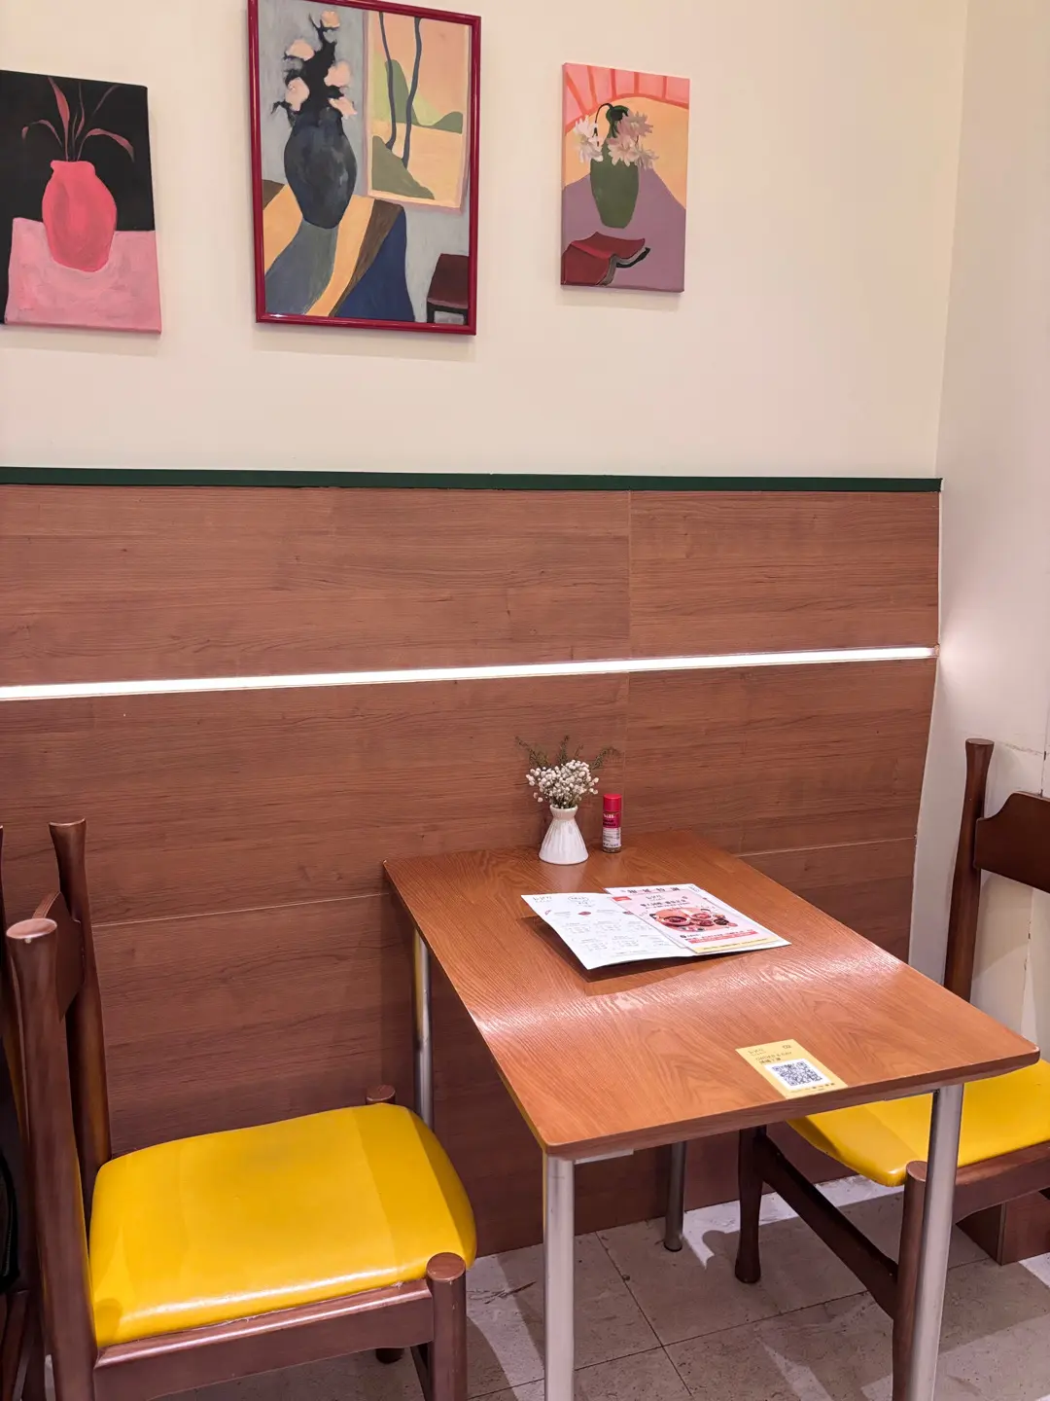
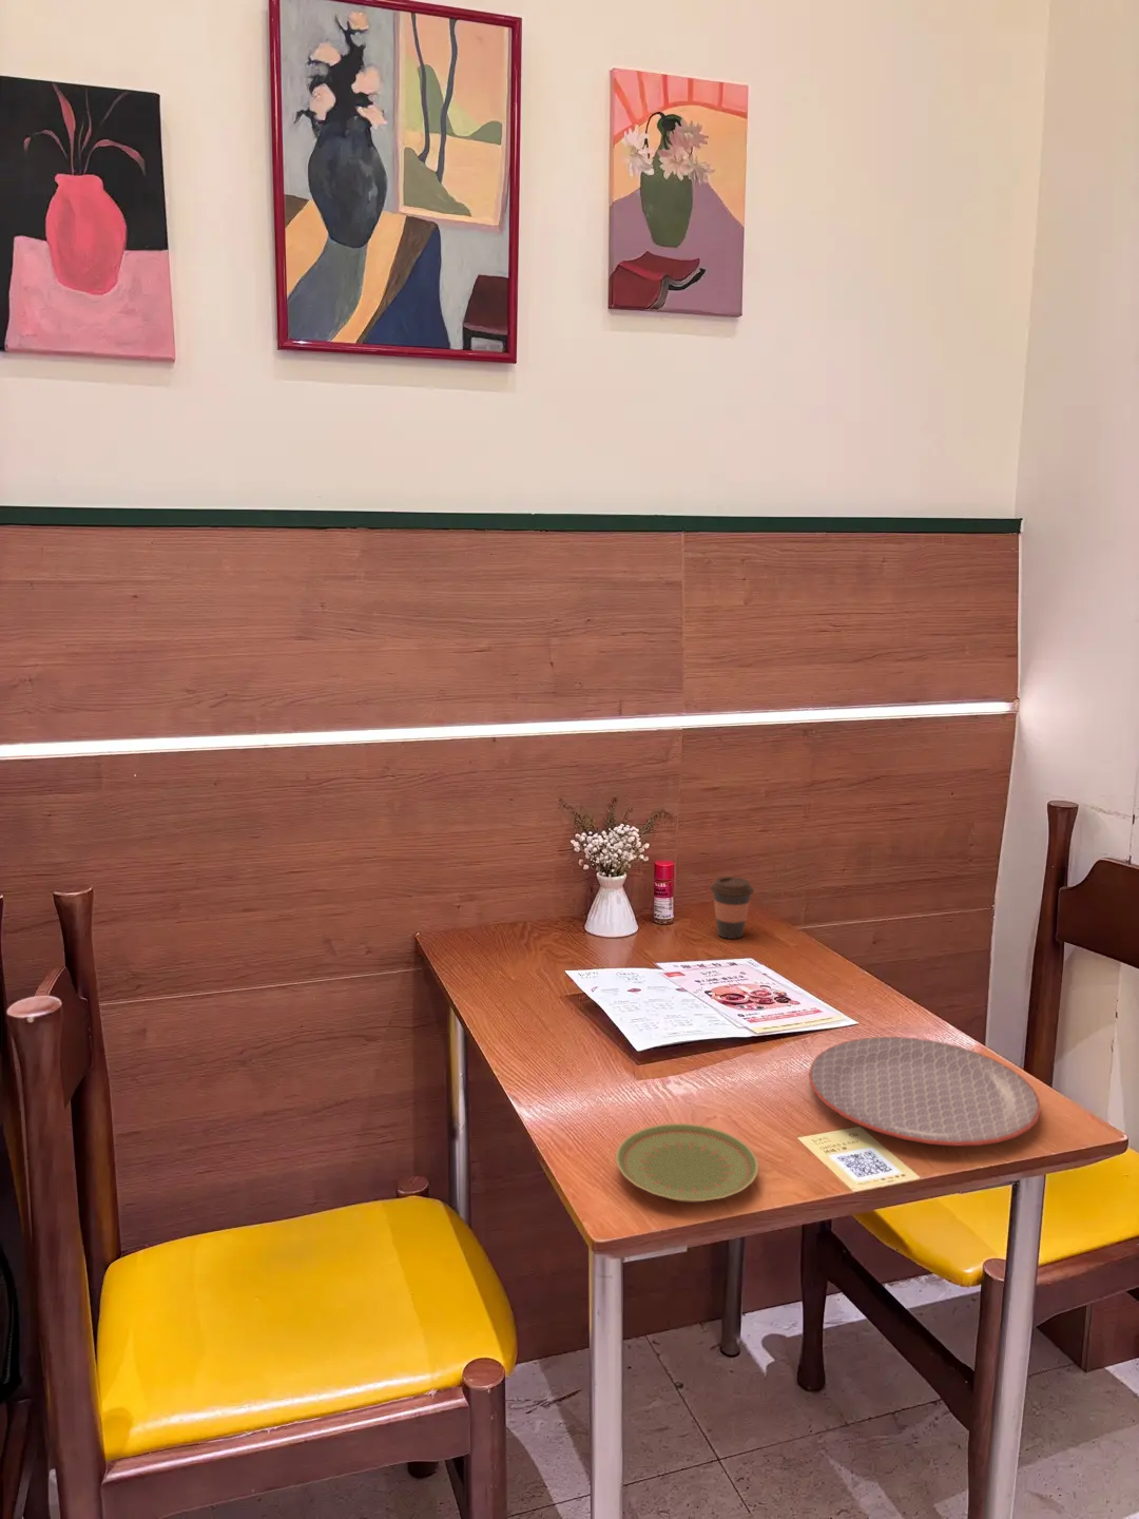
+ plate [615,1122,760,1203]
+ coffee cup [709,876,755,940]
+ plate [808,1036,1042,1147]
